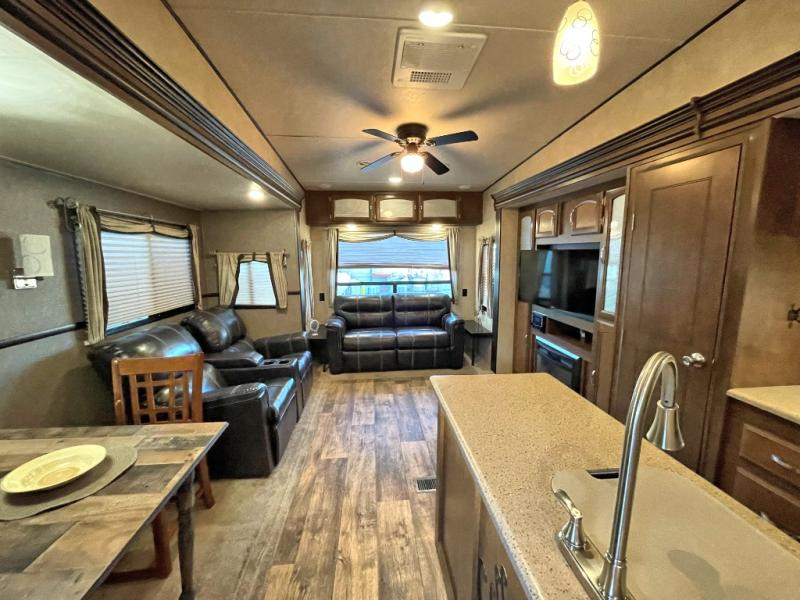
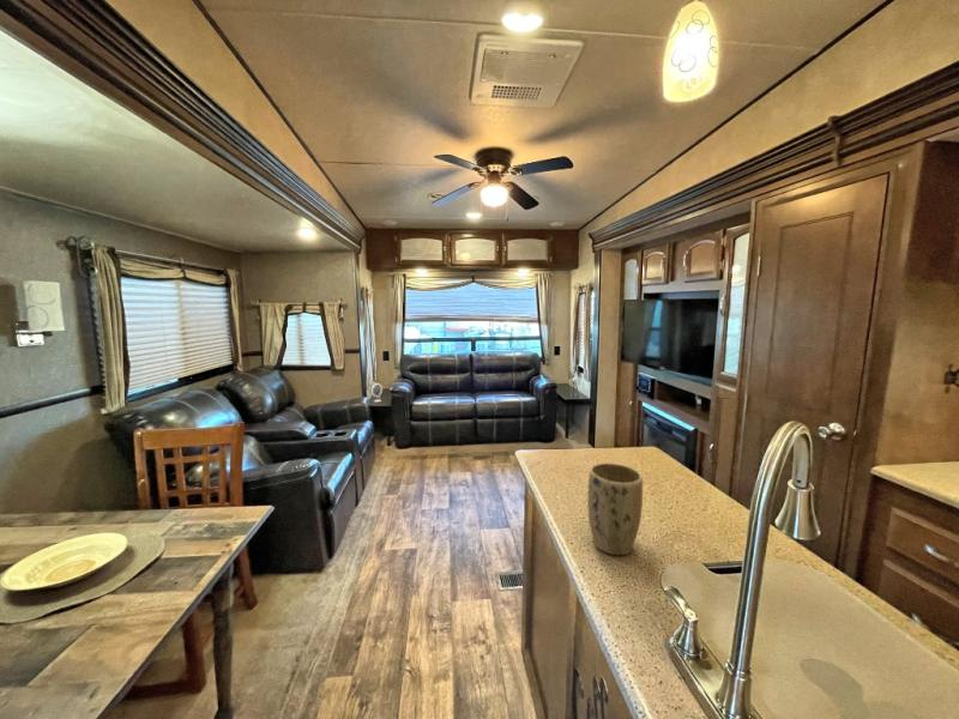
+ plant pot [586,461,644,556]
